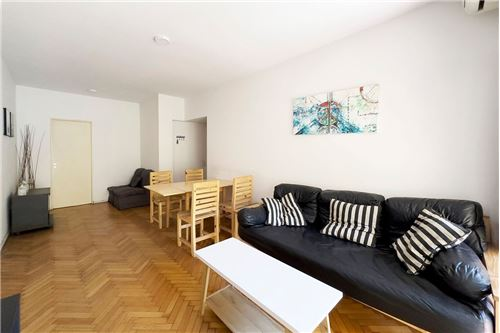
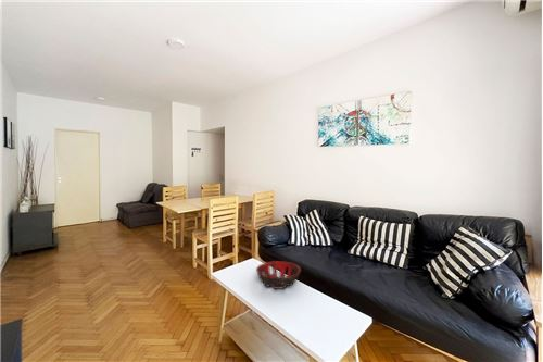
+ decorative bowl [255,260,302,290]
